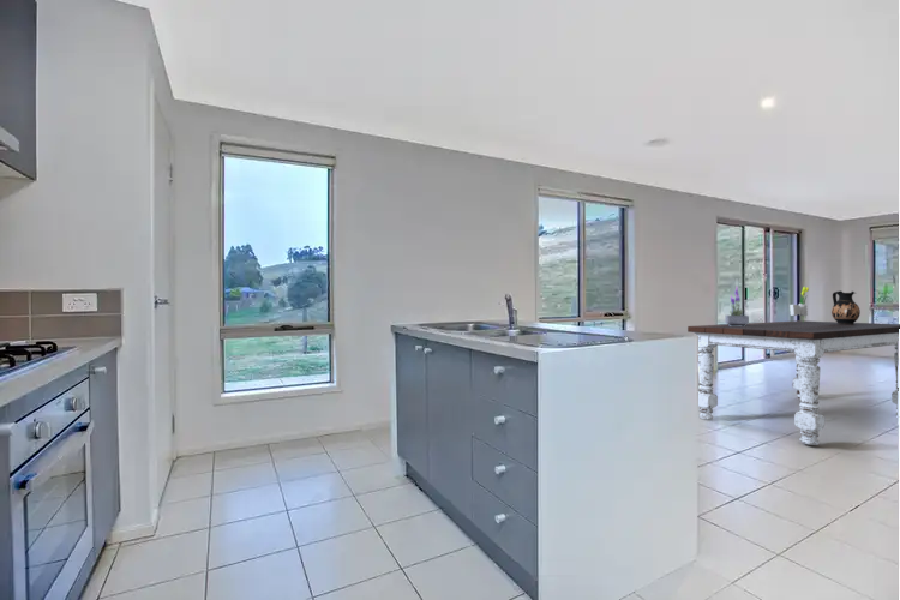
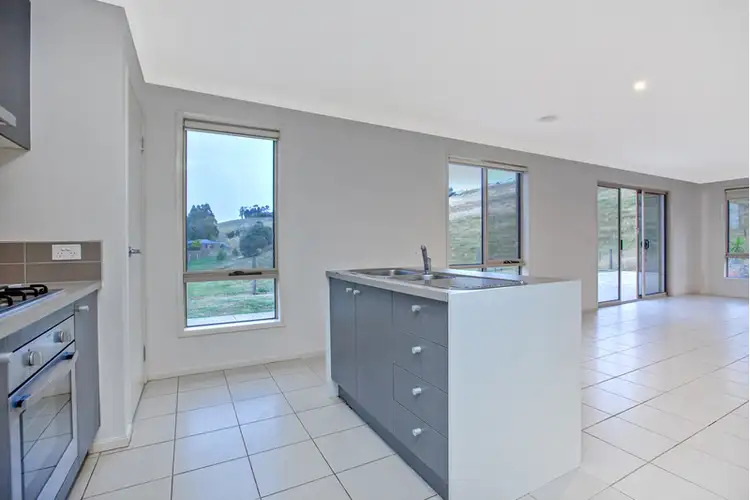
- dining table [686,319,900,446]
- ceramic jug [830,289,862,324]
- potted plant [725,286,750,326]
- bouquet [788,286,810,319]
